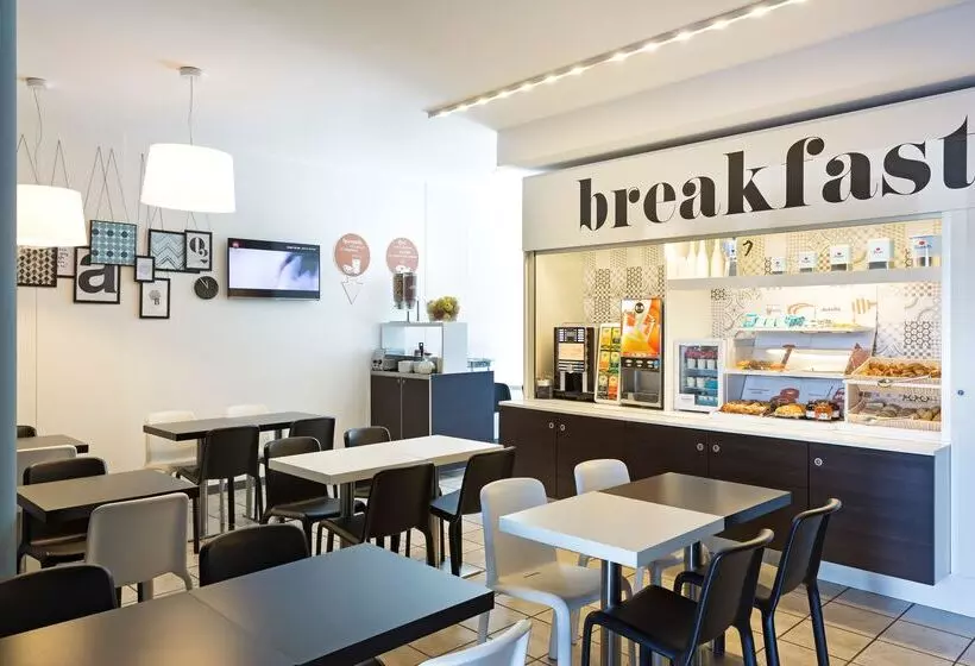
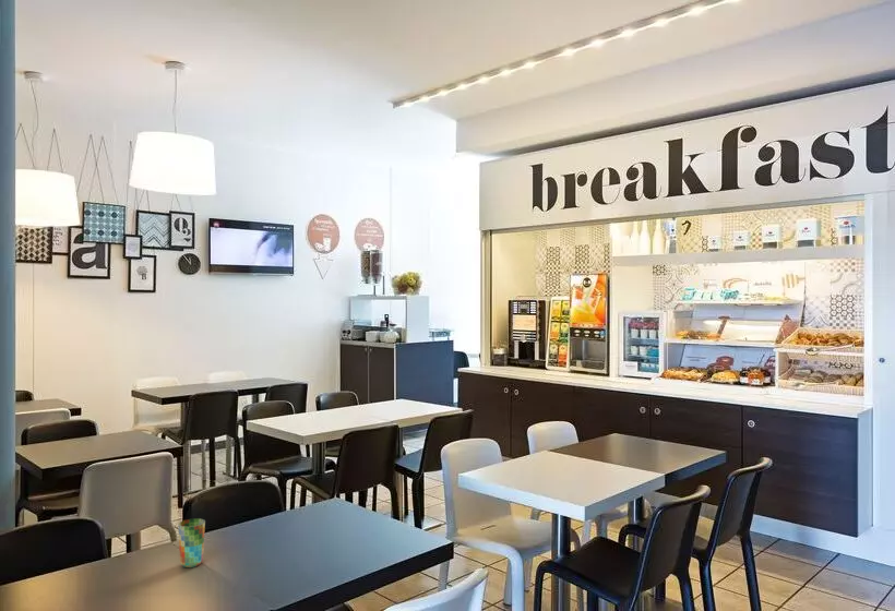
+ cup [177,517,206,568]
